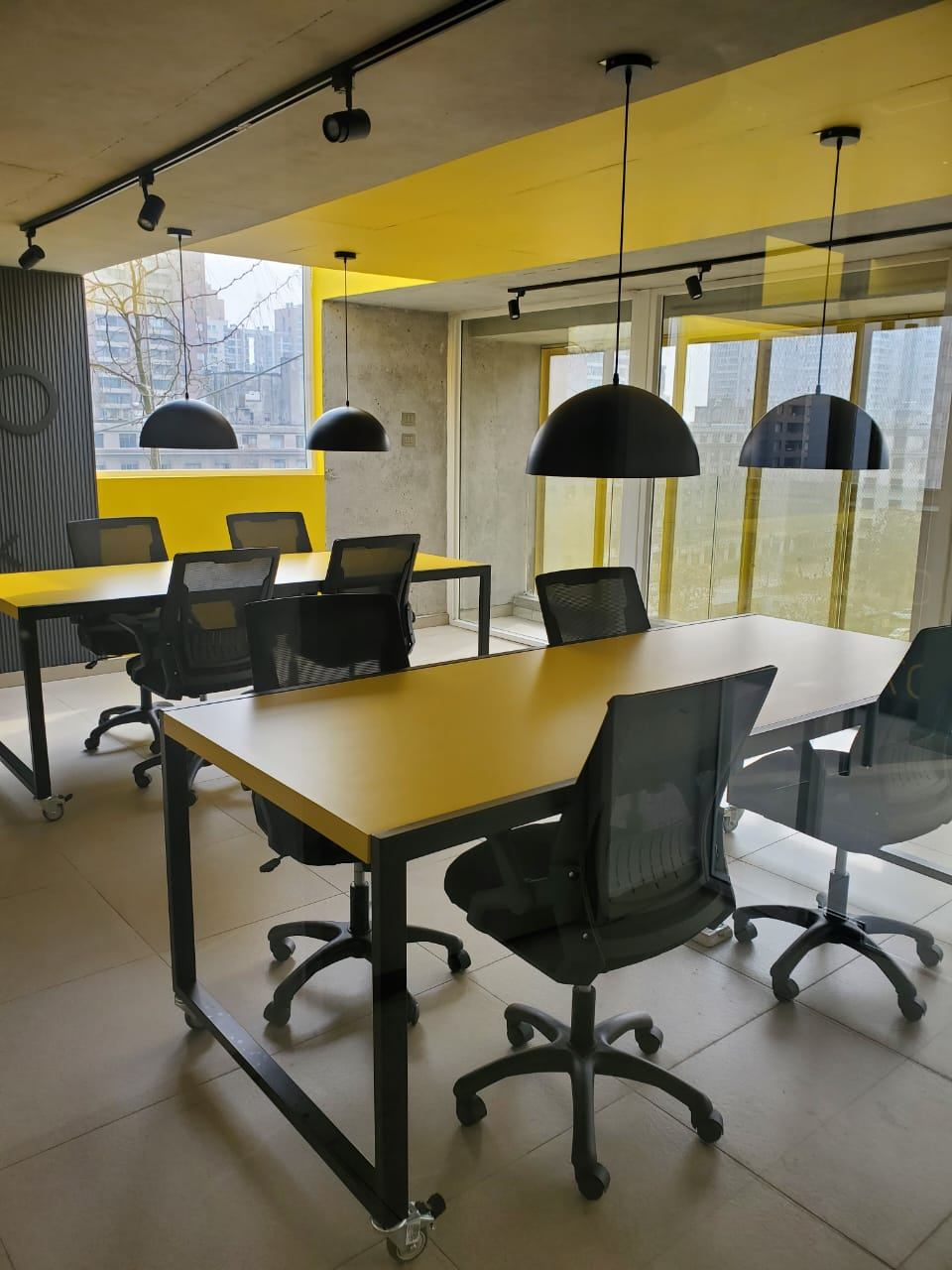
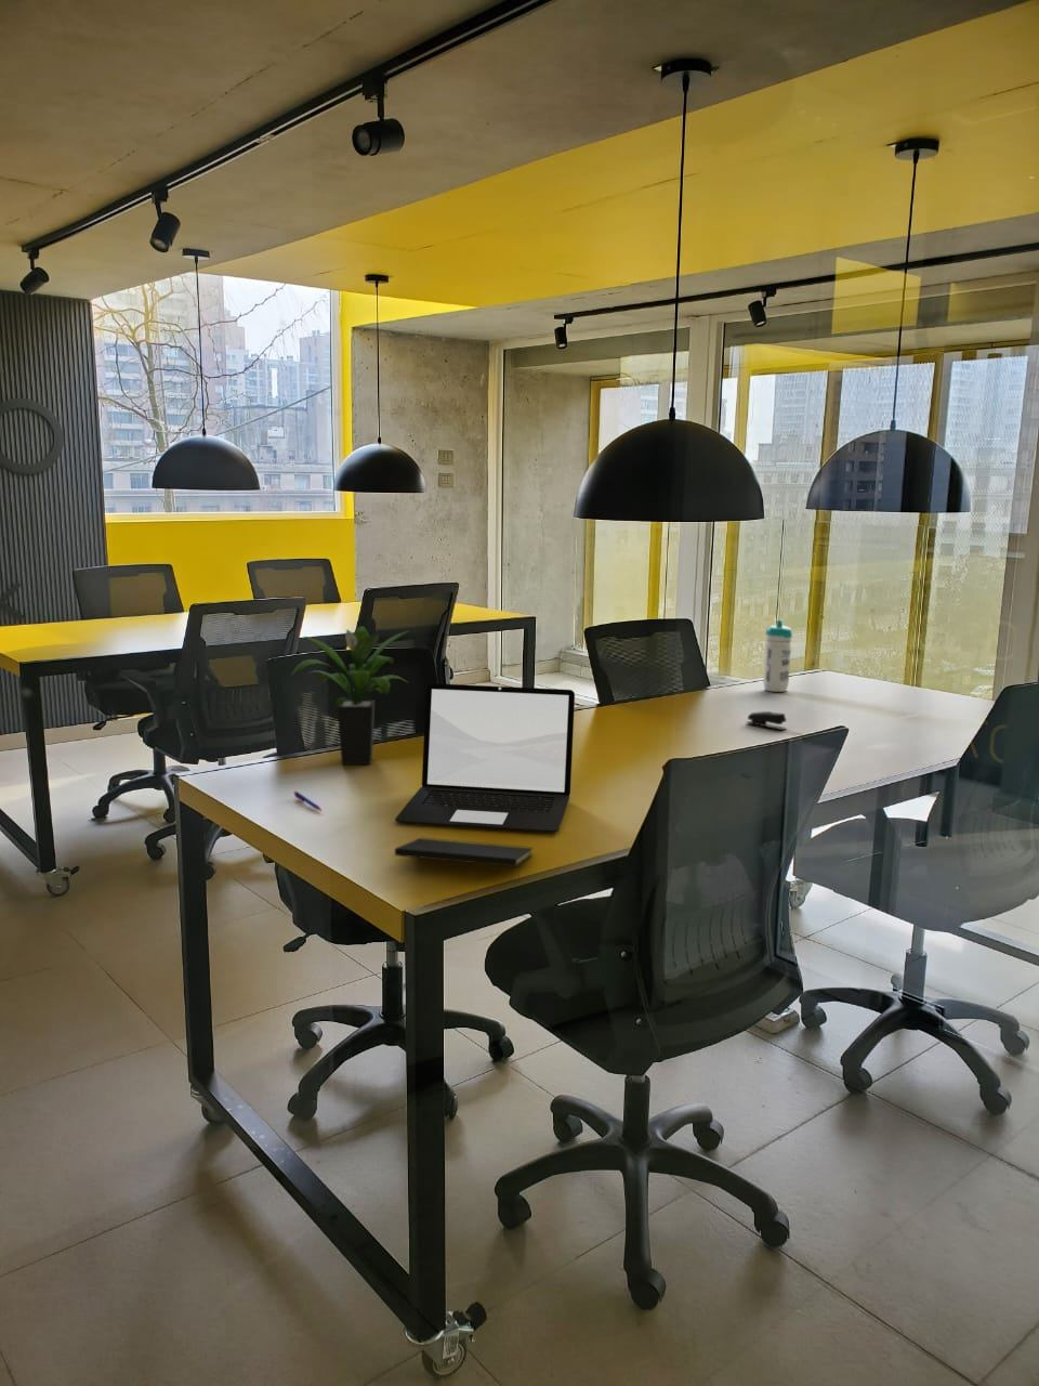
+ potted plant [290,624,411,765]
+ stapler [744,710,788,731]
+ pen [292,790,323,812]
+ water bottle [762,619,793,693]
+ laptop [394,682,576,833]
+ notepad [394,836,535,883]
